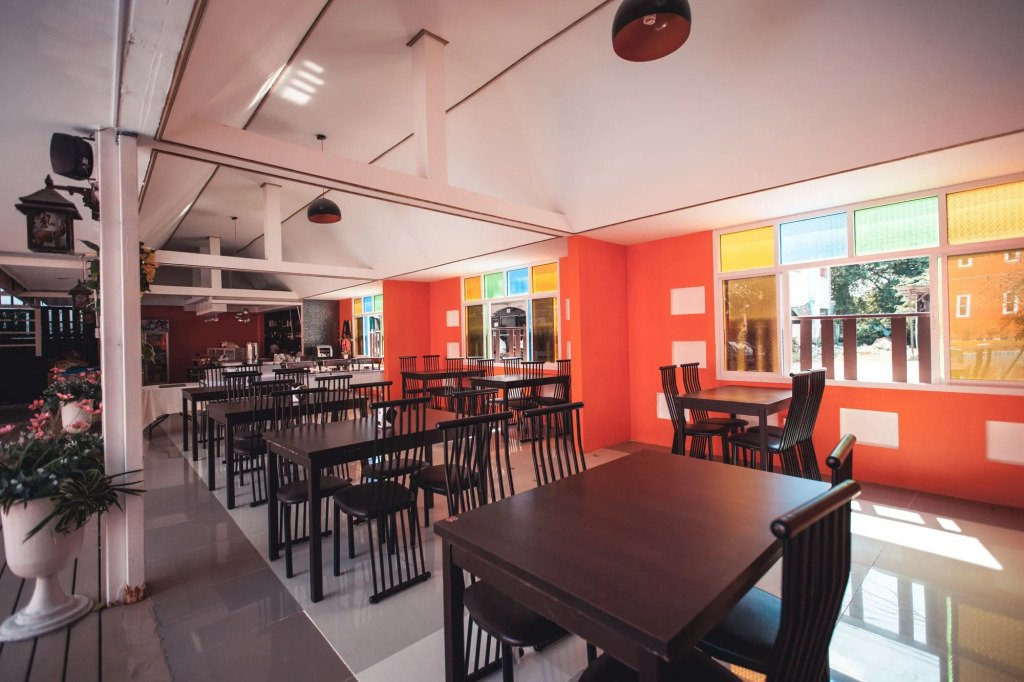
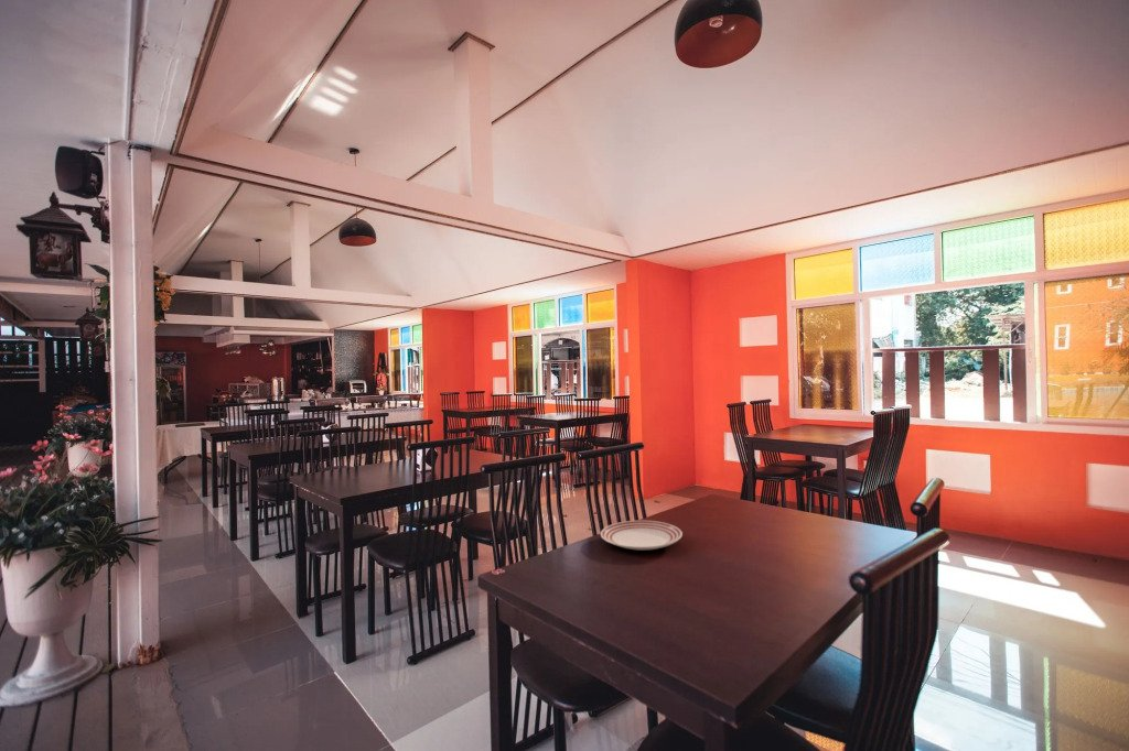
+ dinner plate [600,520,684,552]
